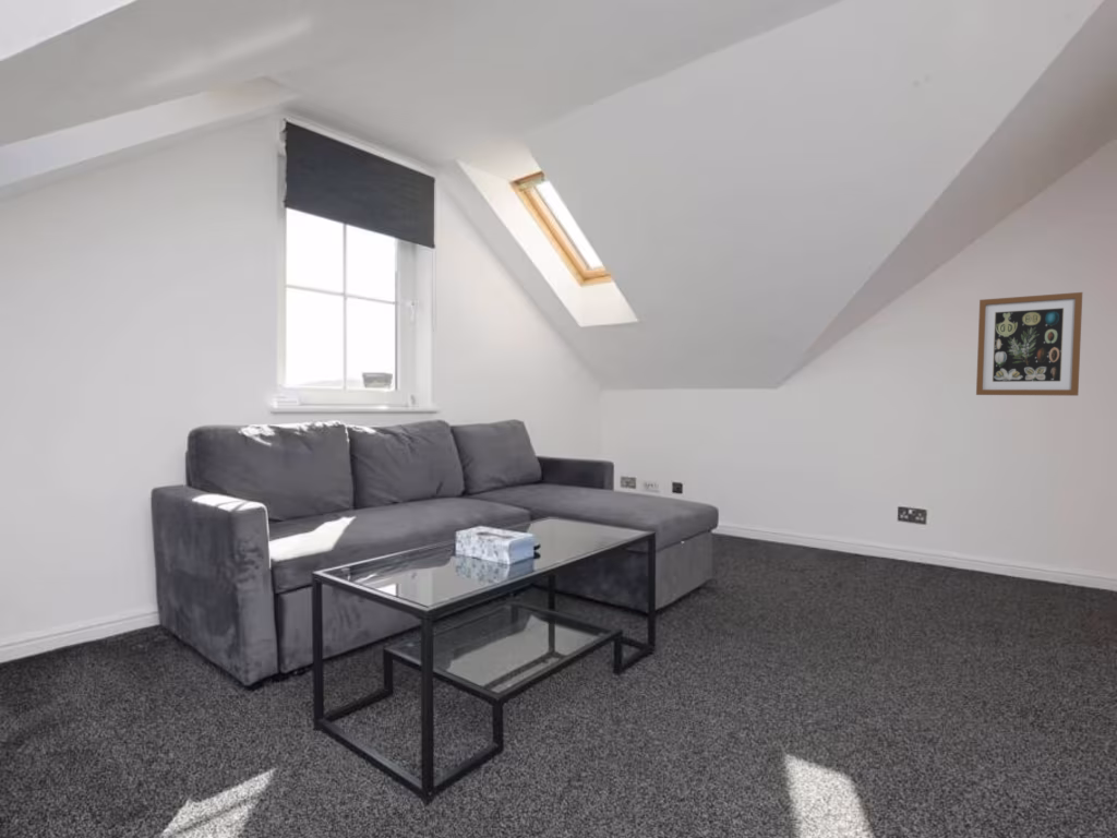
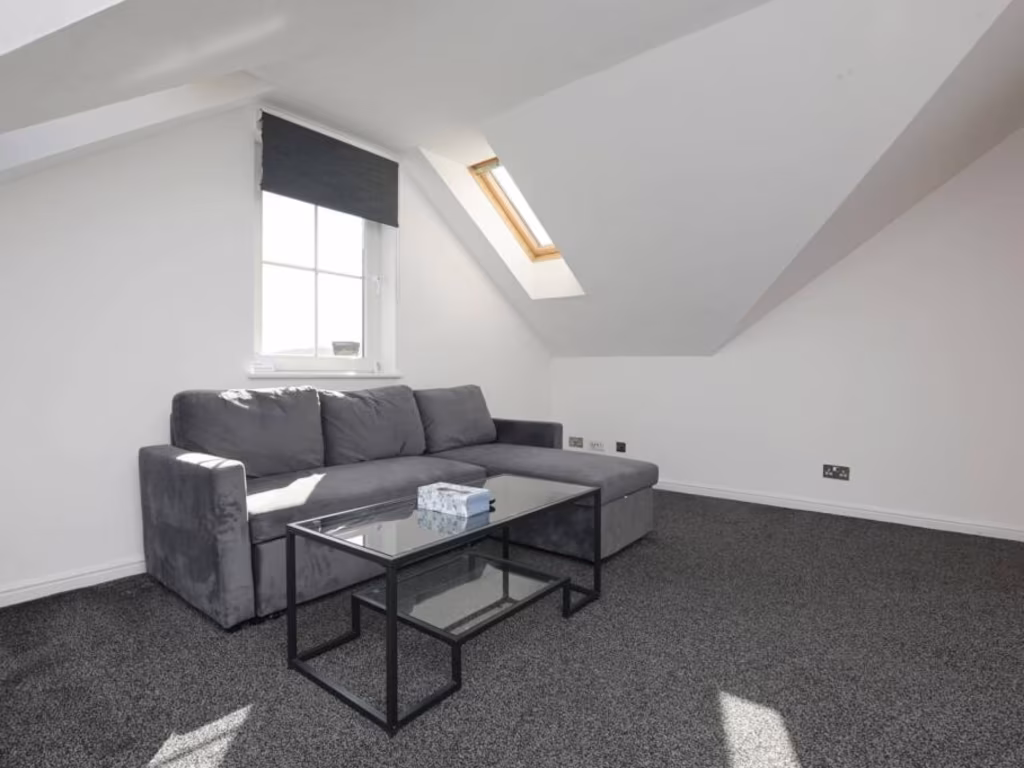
- wall art [975,291,1083,397]
